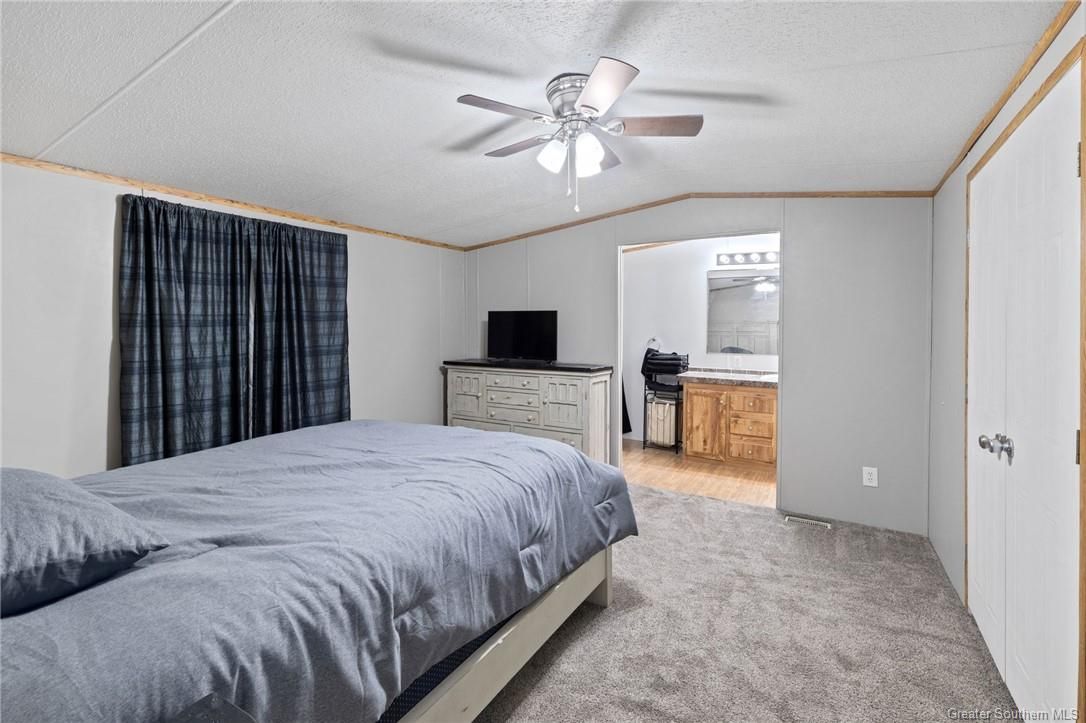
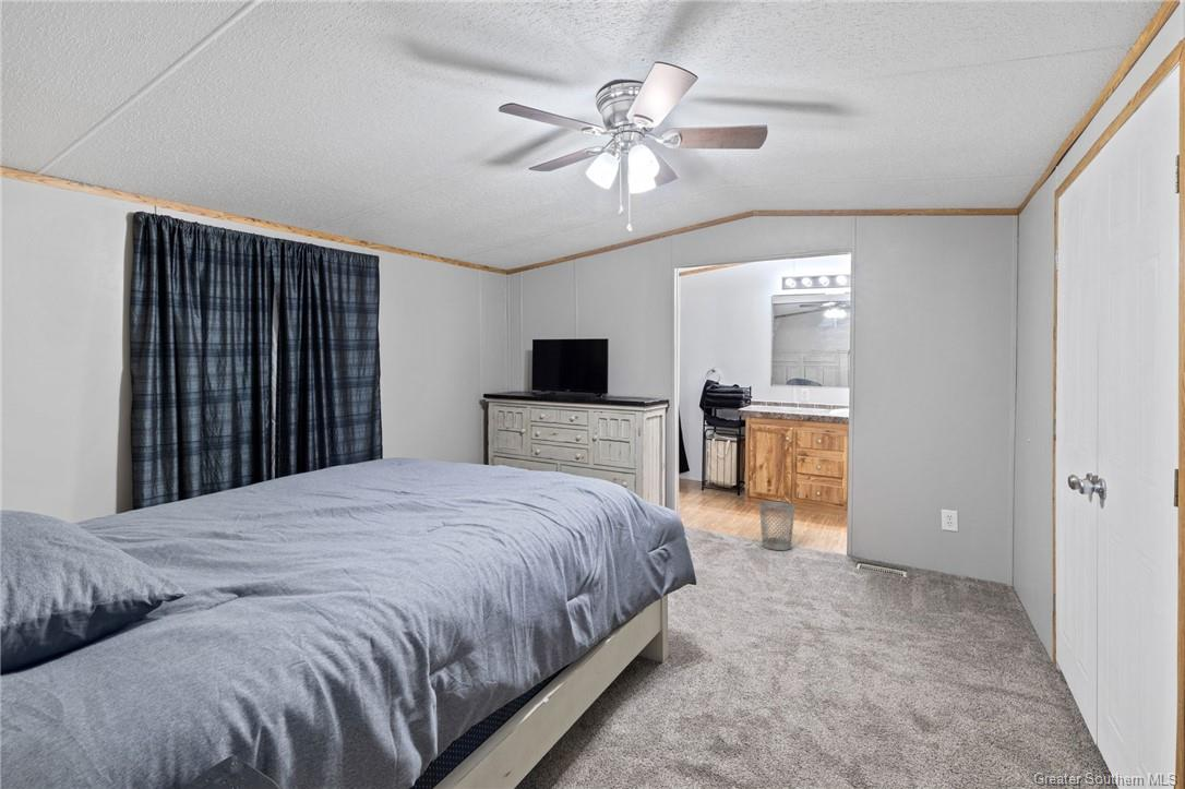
+ wastebasket [758,501,795,551]
